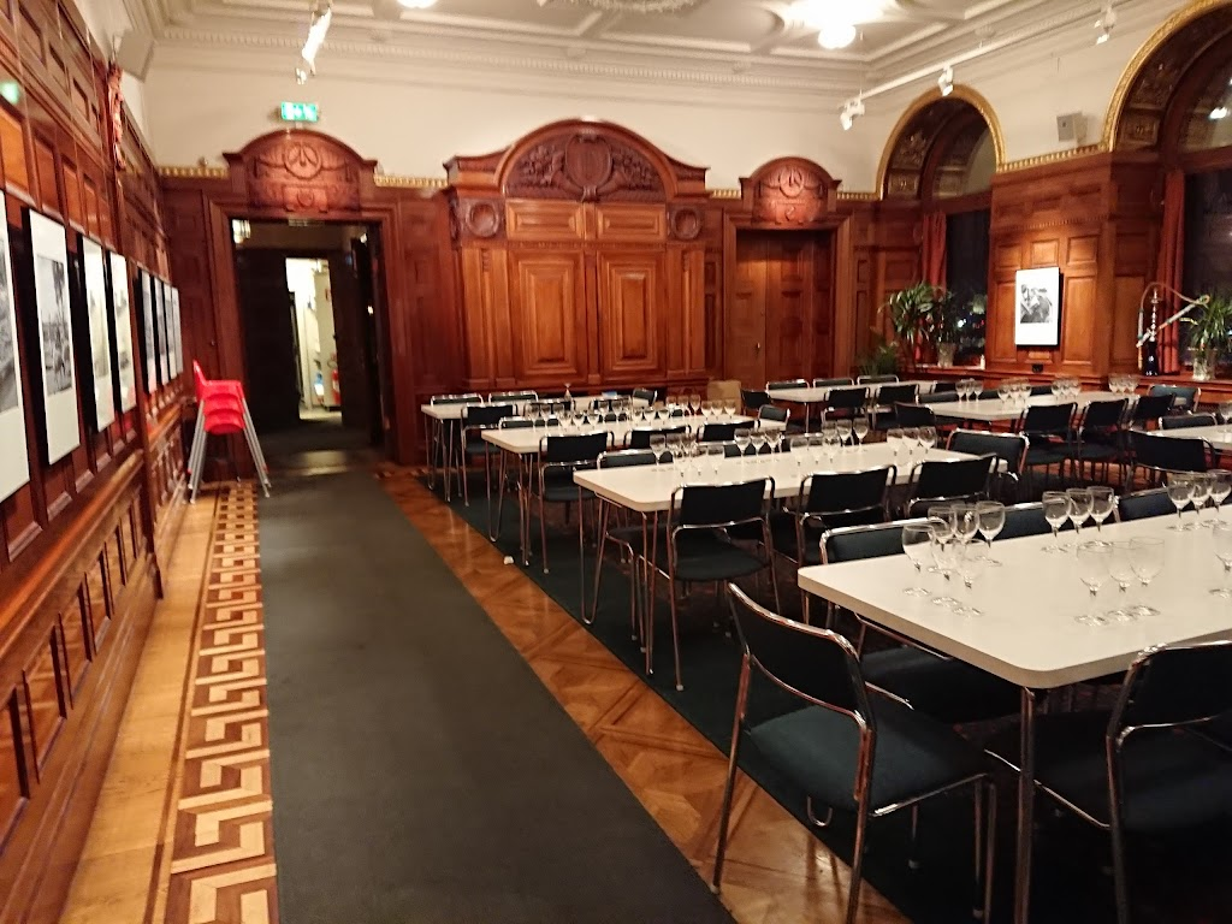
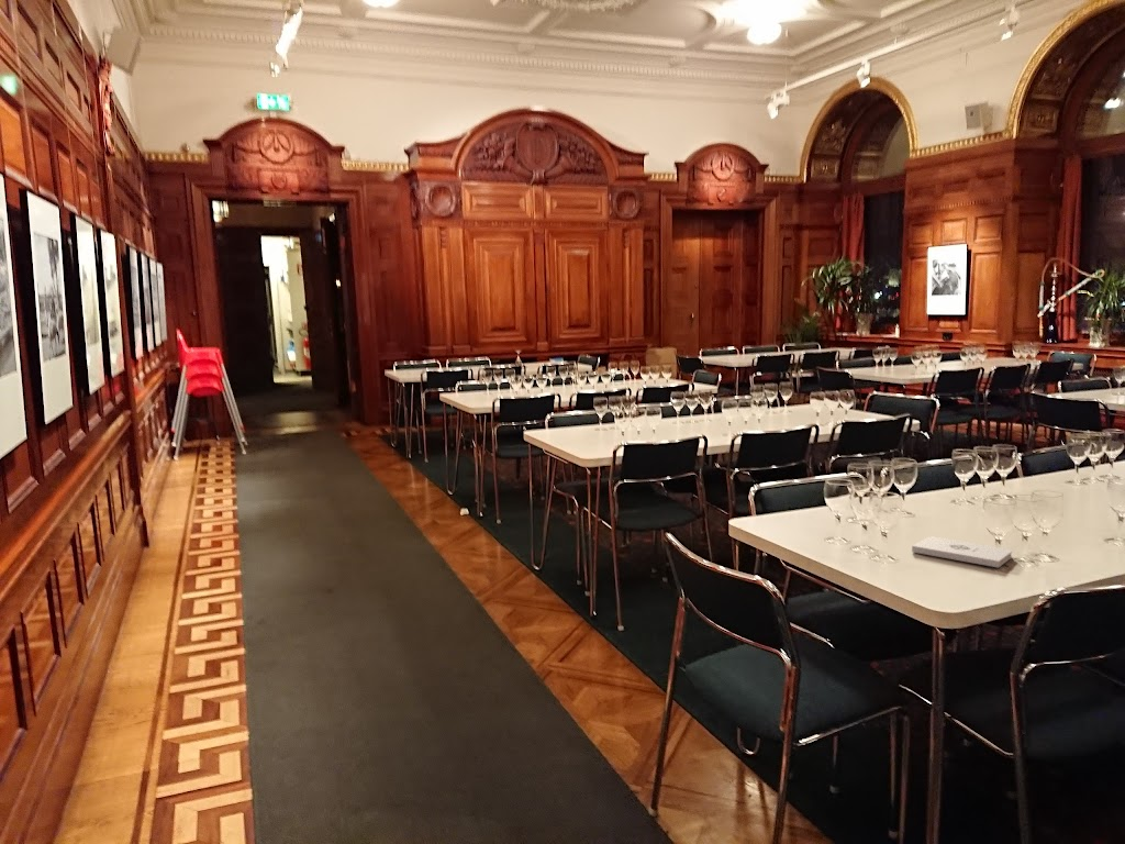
+ notepad [911,535,1013,568]
